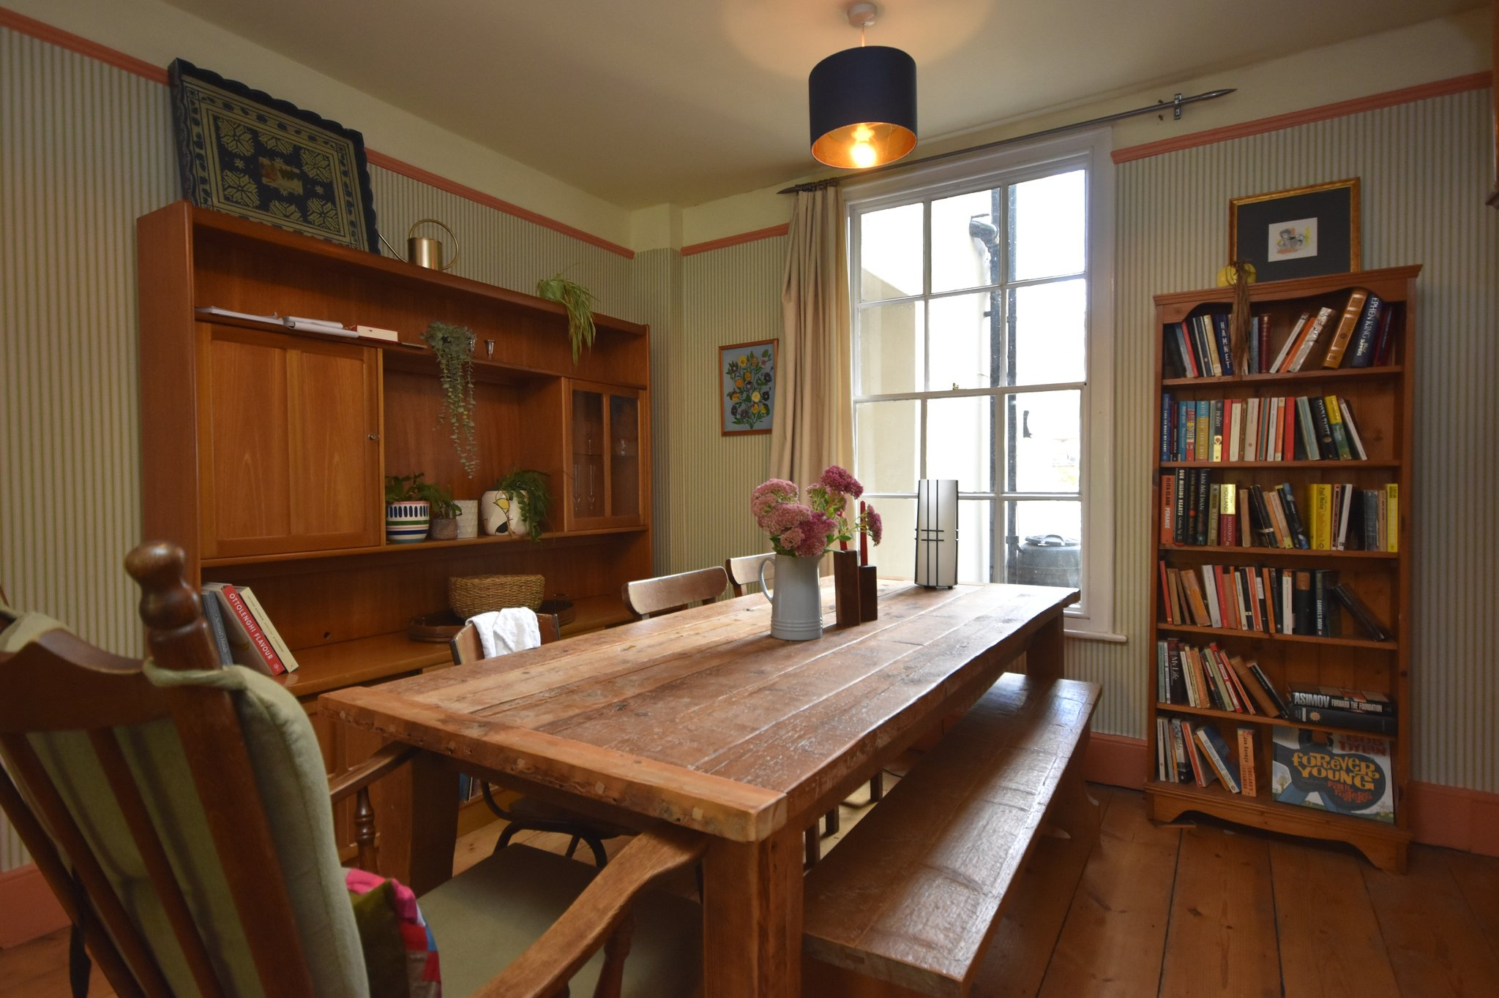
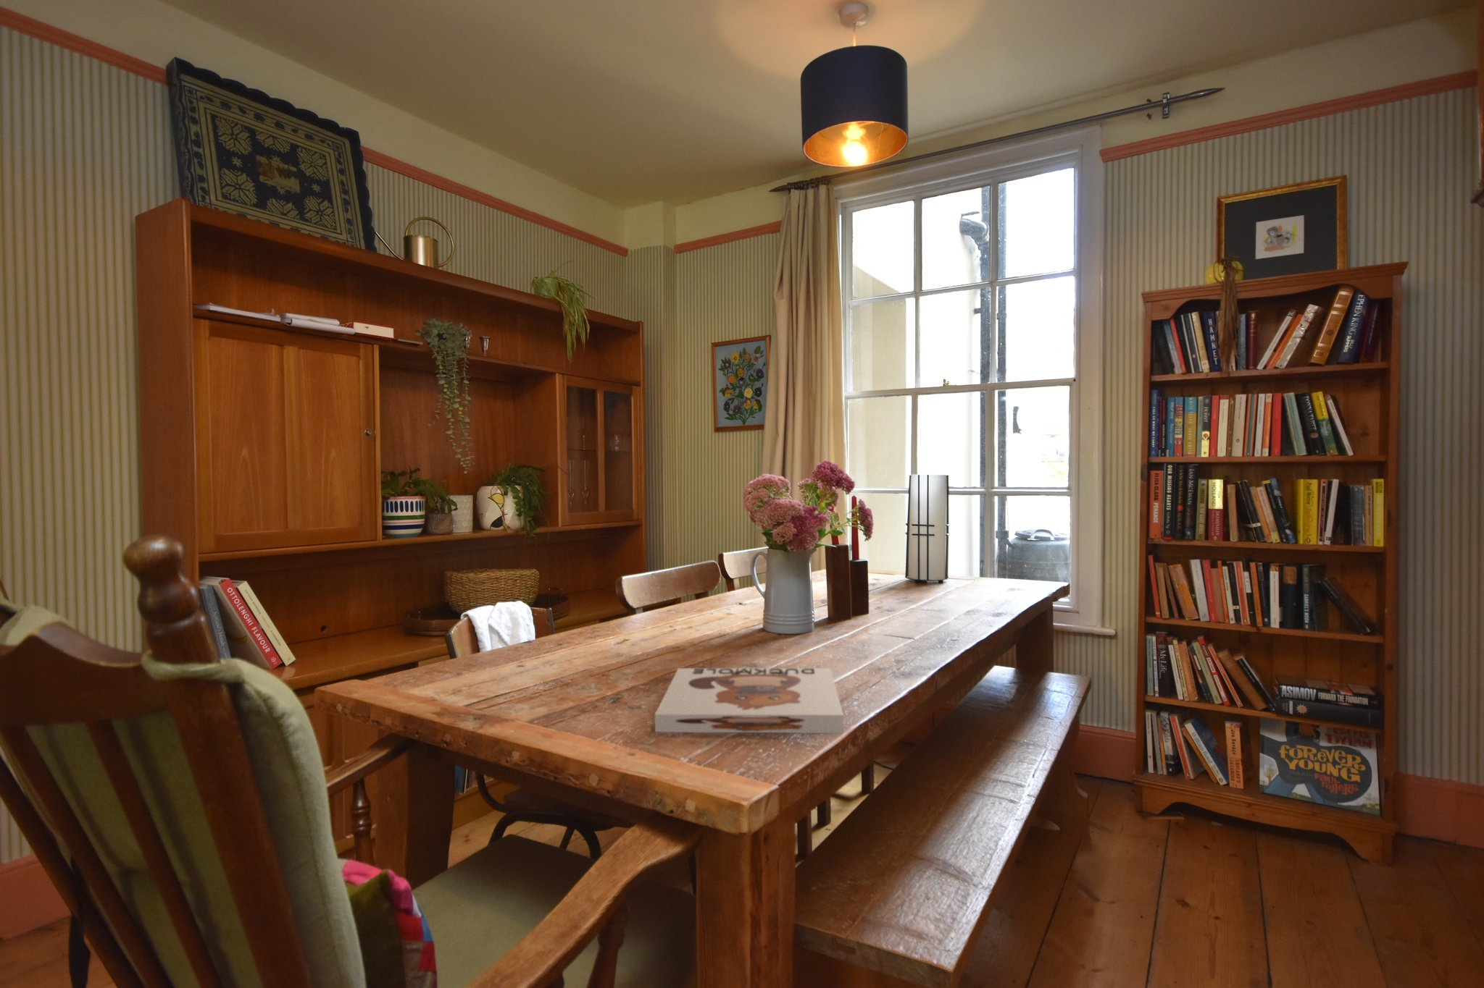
+ board game [654,667,844,734]
